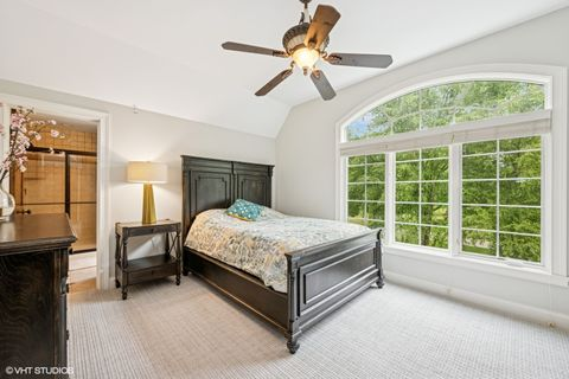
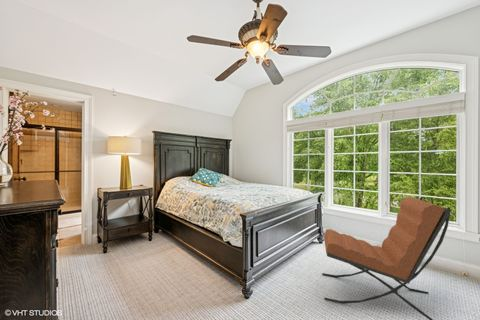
+ lounge chair [321,196,452,320]
